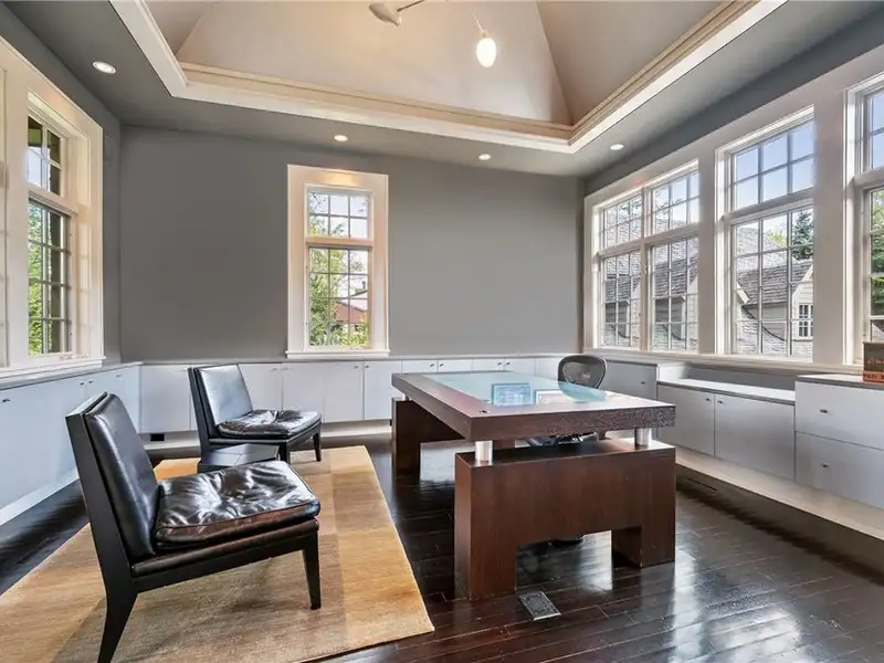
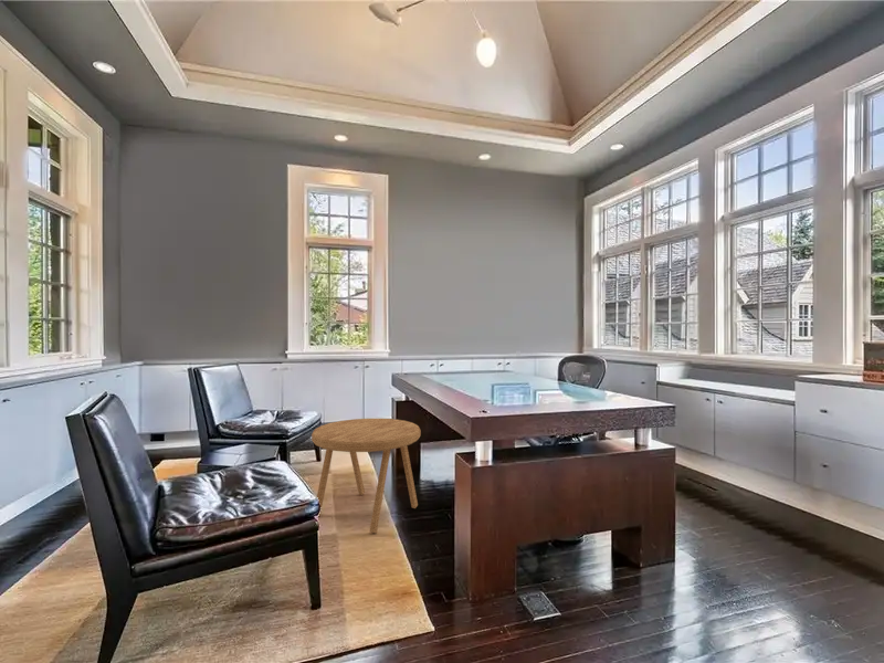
+ side table [311,418,422,534]
